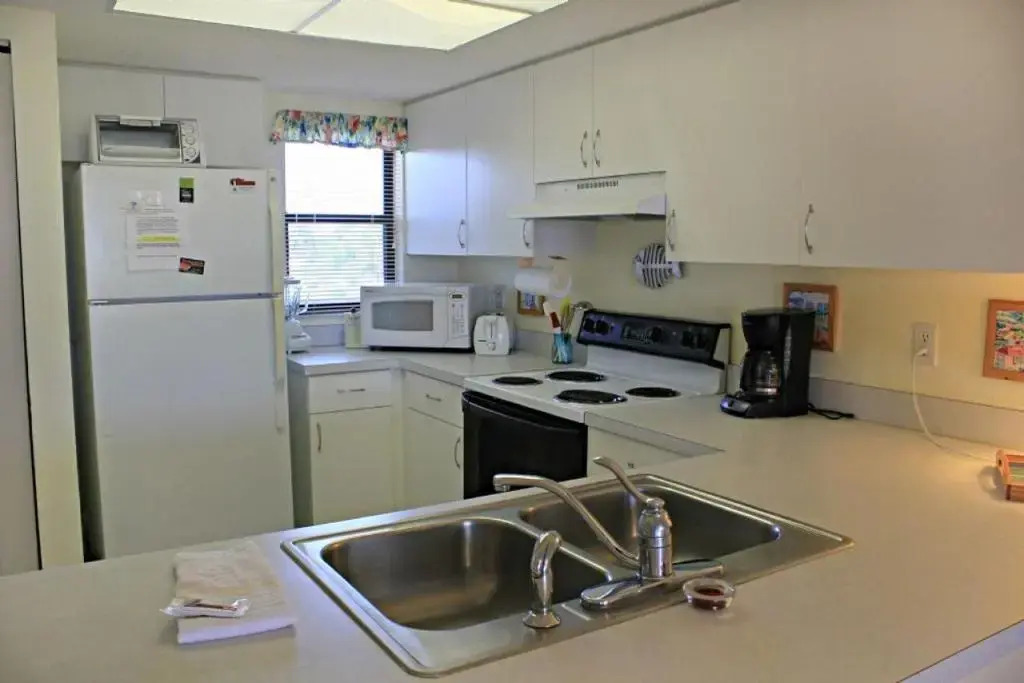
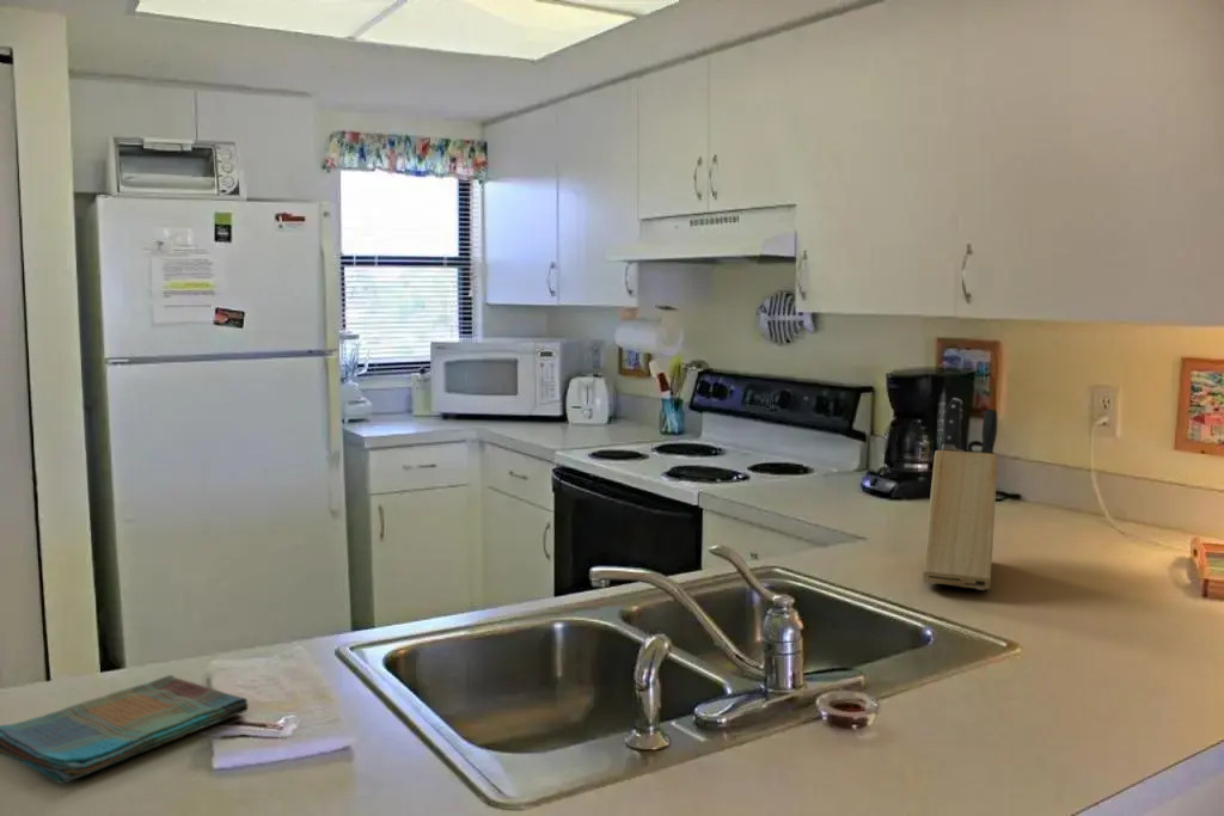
+ knife block [922,397,999,591]
+ dish towel [0,674,250,785]
